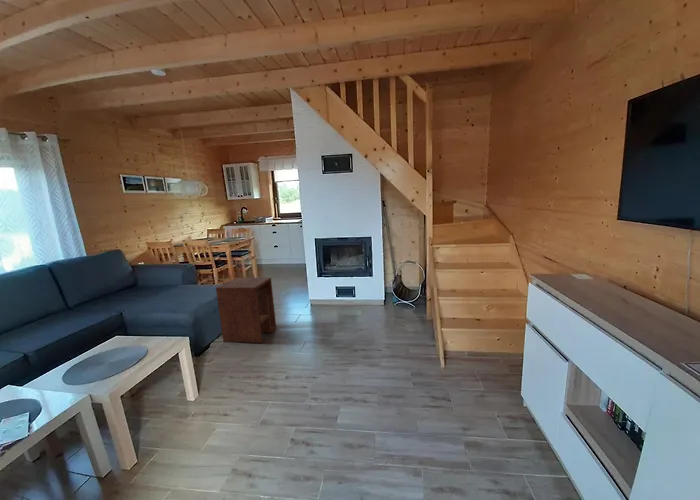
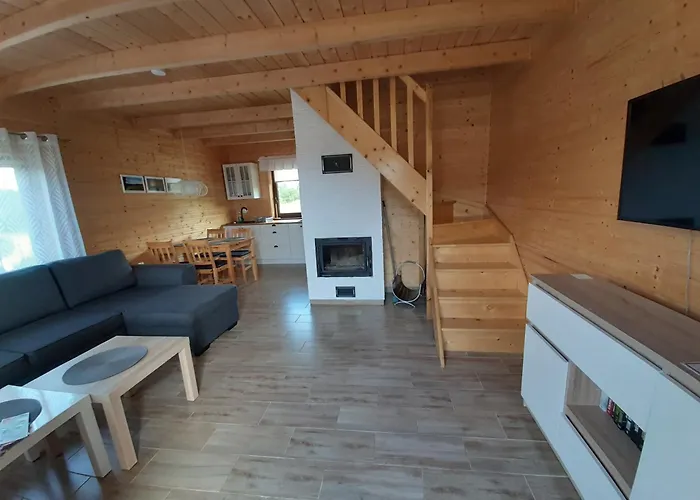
- side table [215,277,277,344]
